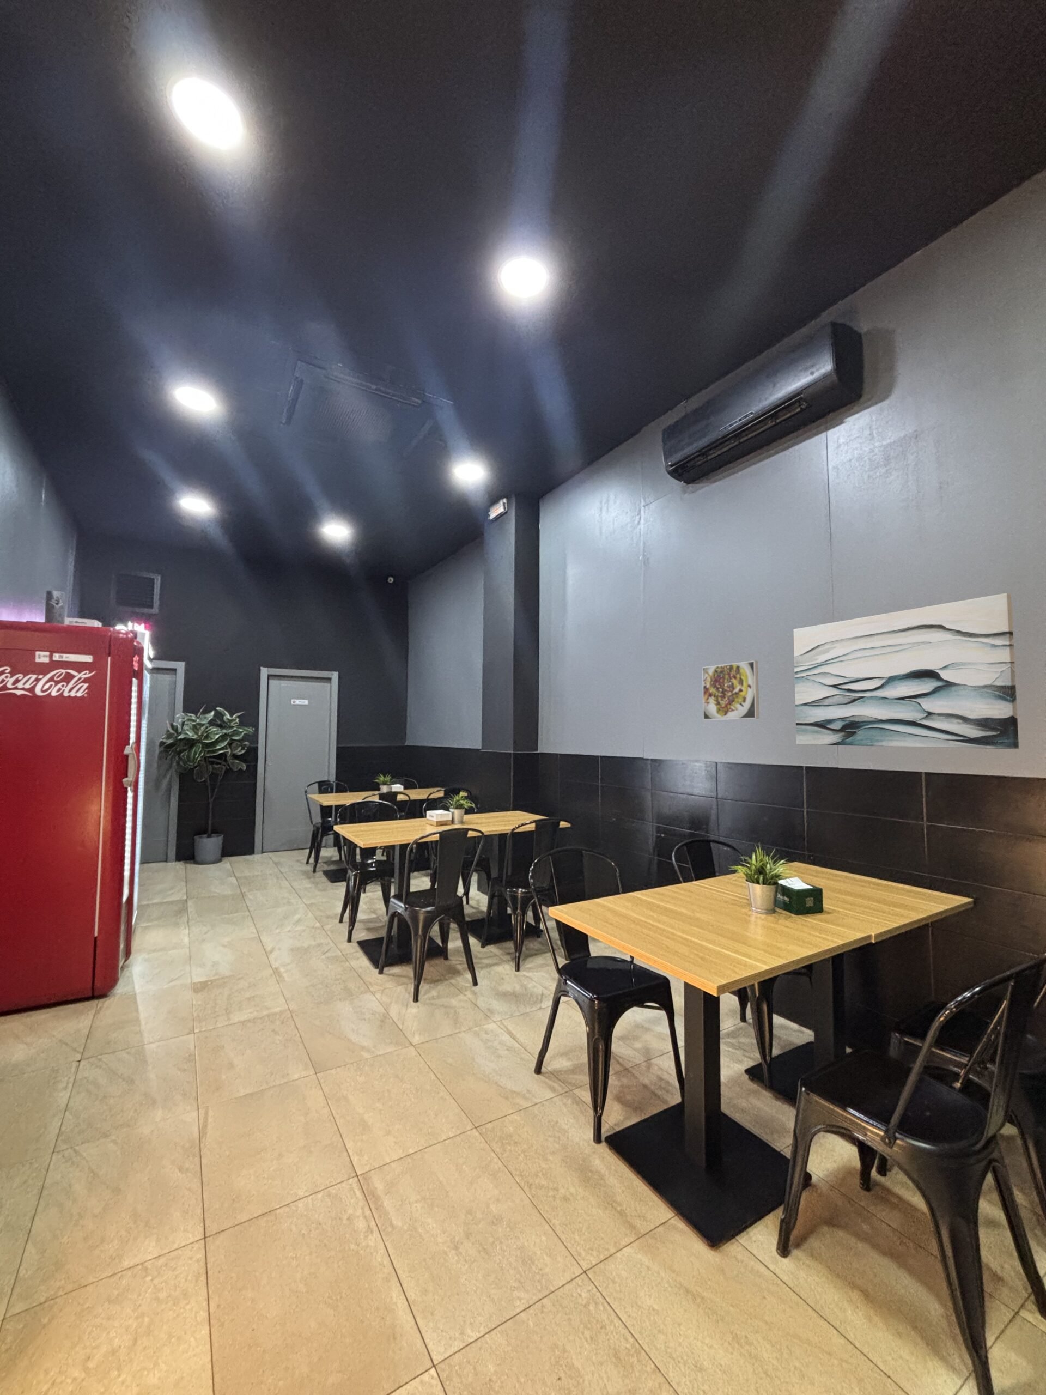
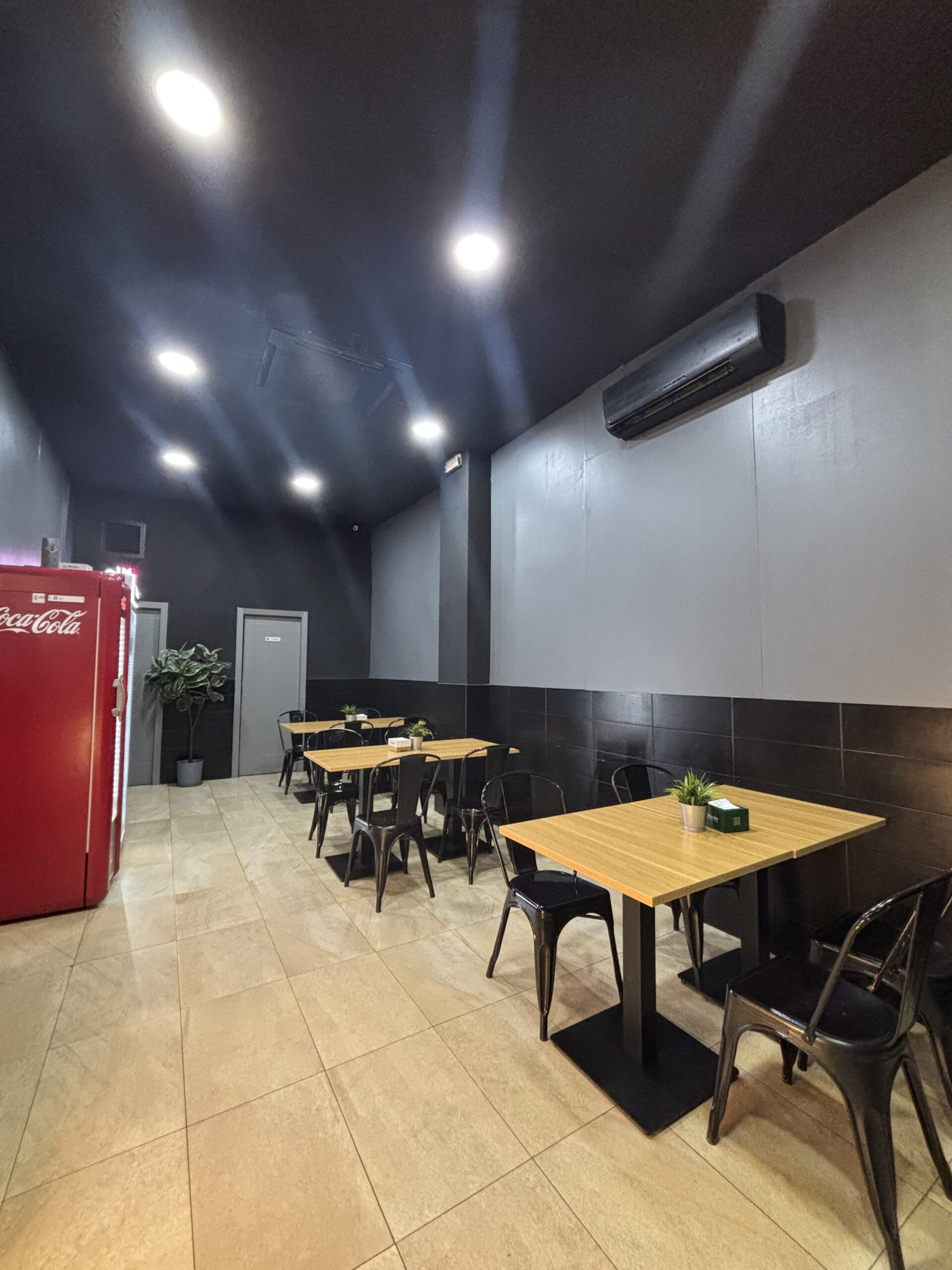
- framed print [702,660,760,721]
- wall art [793,592,1020,750]
